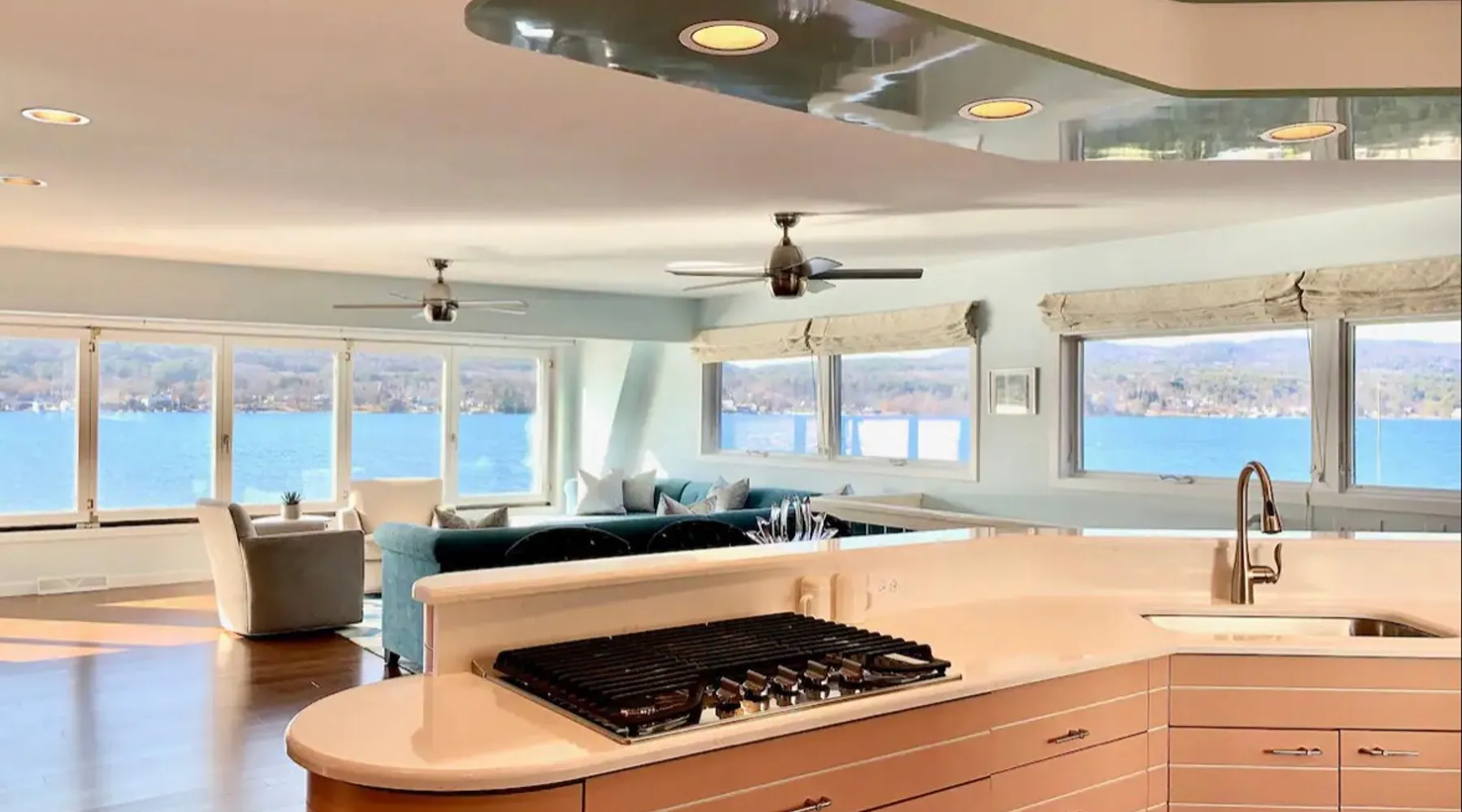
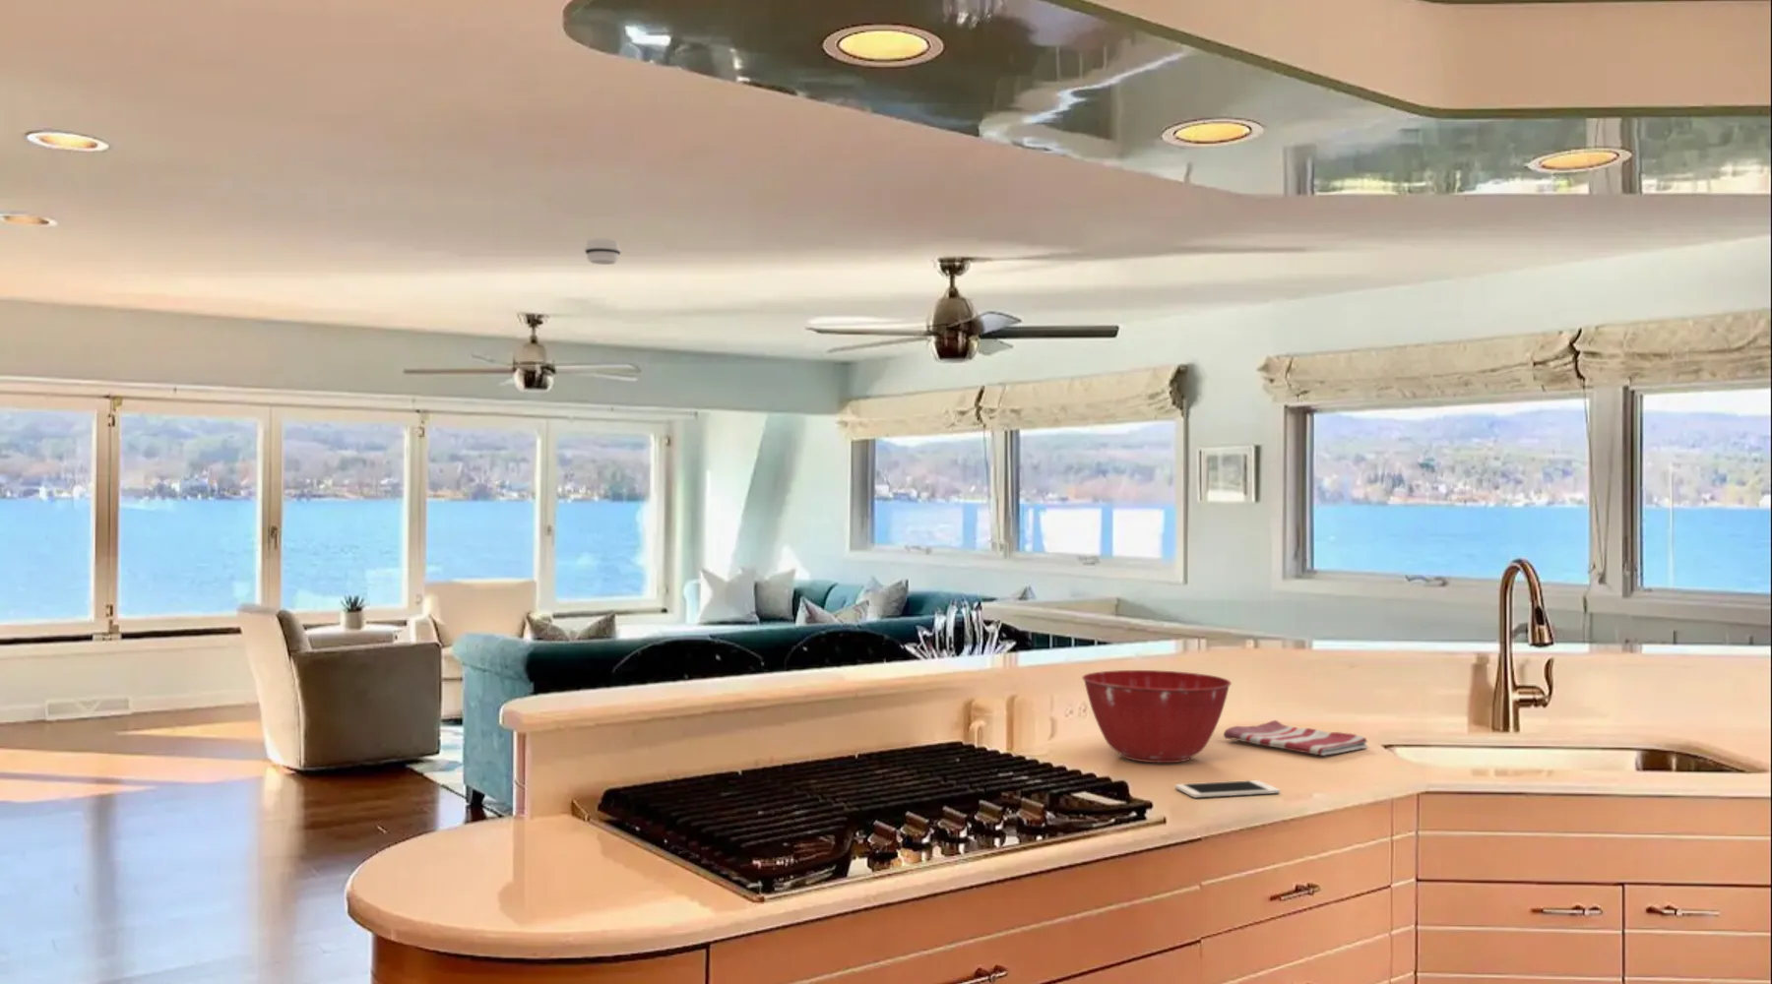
+ smoke detector [584,239,622,265]
+ dish towel [1223,720,1368,756]
+ mixing bowl [1081,669,1233,763]
+ cell phone [1174,779,1281,799]
